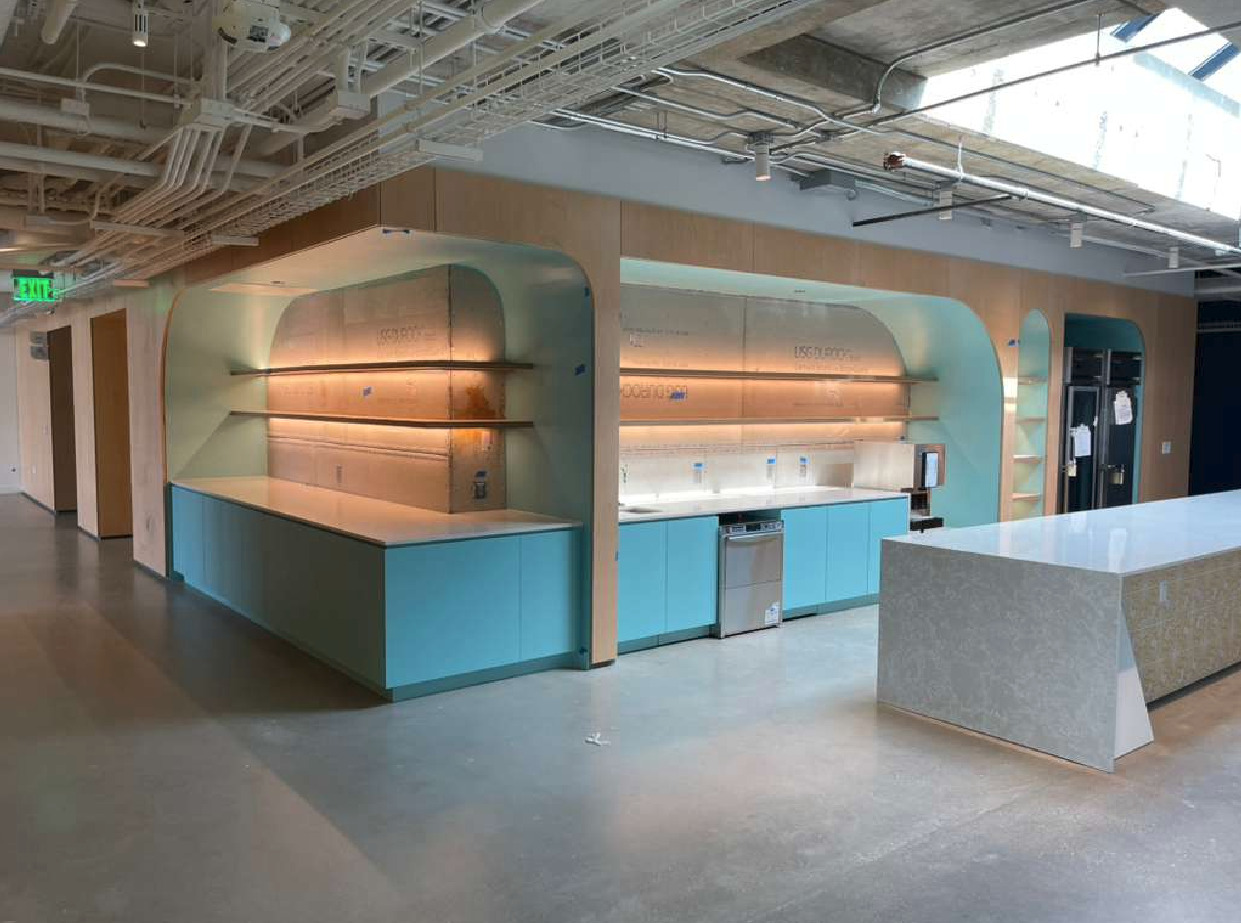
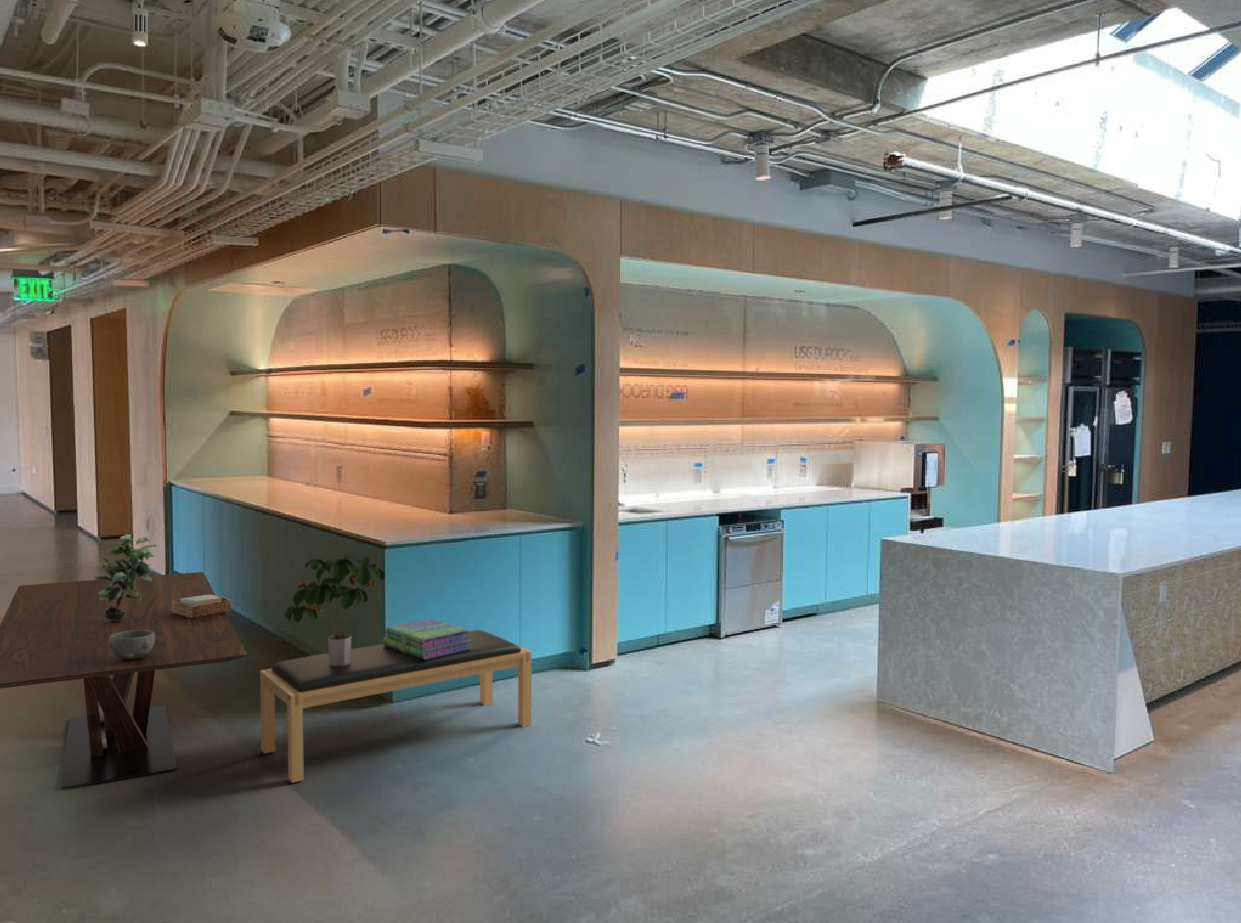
+ bowl [108,630,155,660]
+ stack of books [382,617,472,659]
+ potted plant [93,533,158,621]
+ bench [259,629,533,784]
+ napkin holder [172,594,232,619]
+ dining table [0,571,248,790]
+ potted plant [284,553,386,666]
